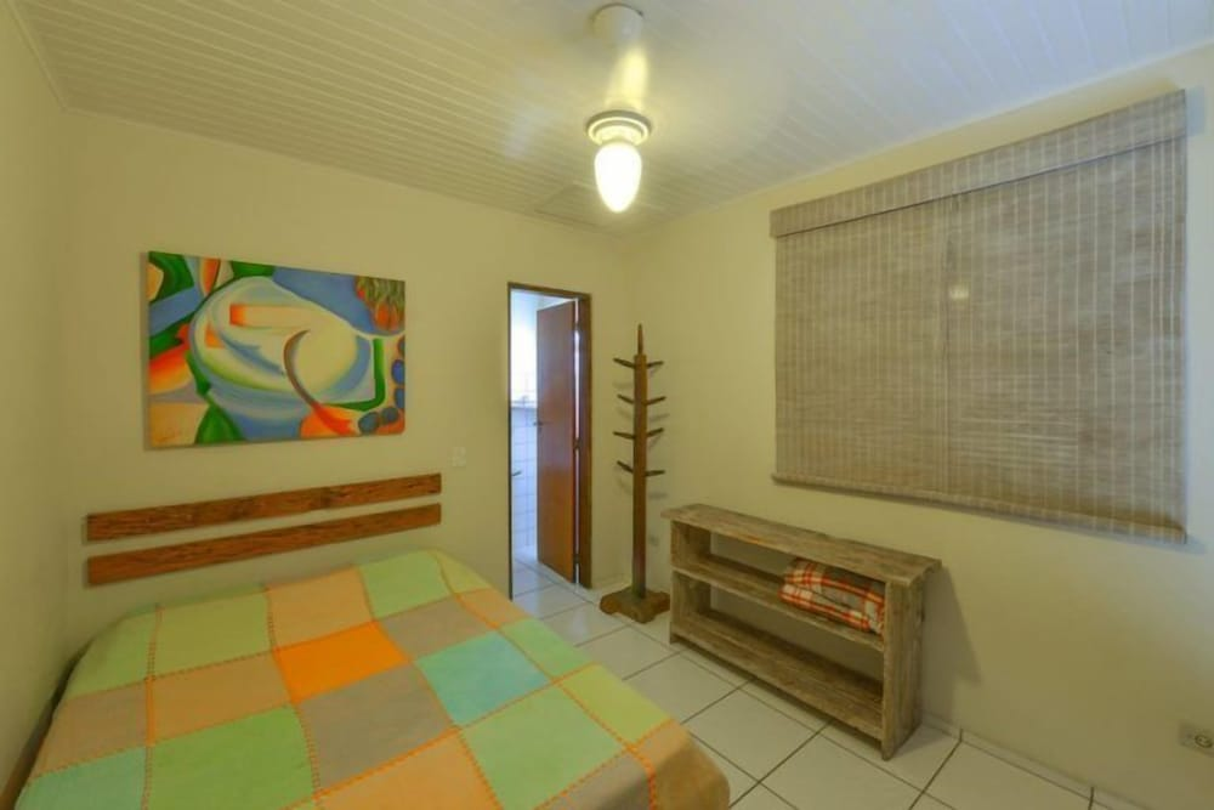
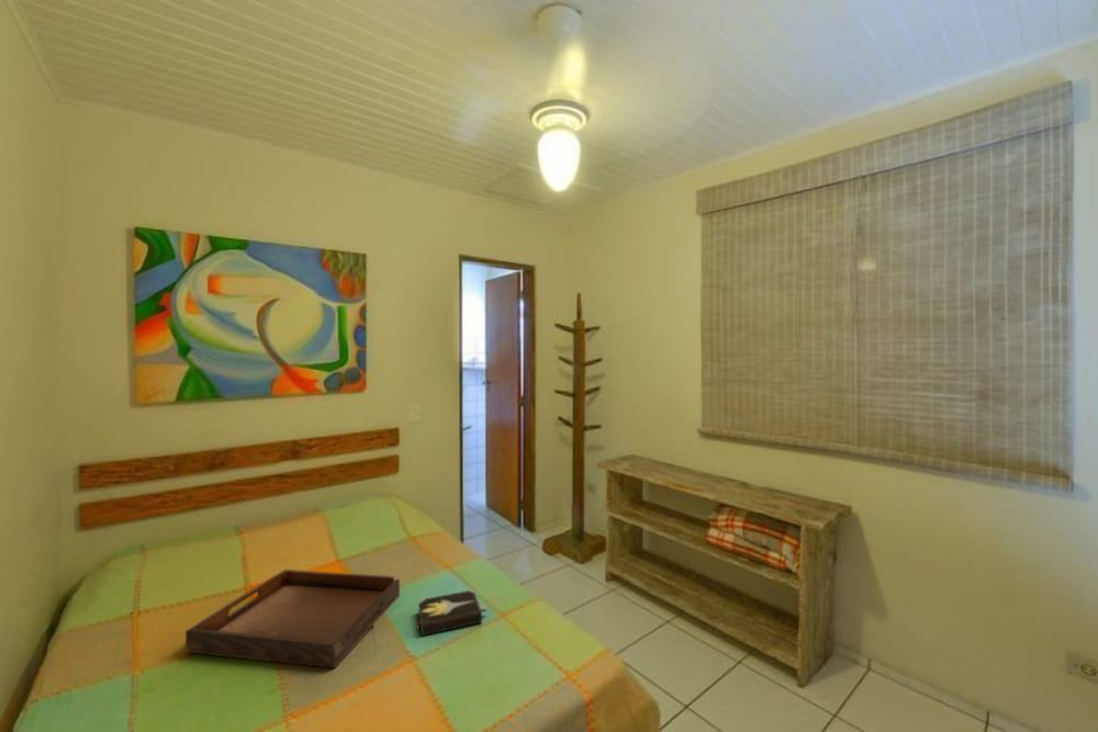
+ serving tray [184,568,401,669]
+ hardback book [417,588,488,637]
